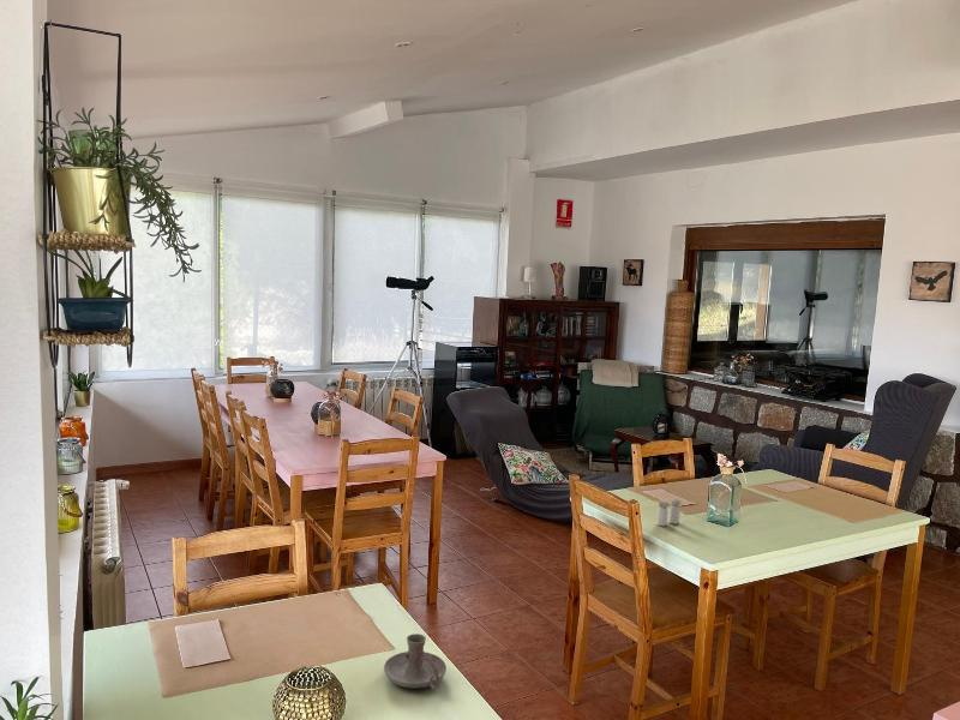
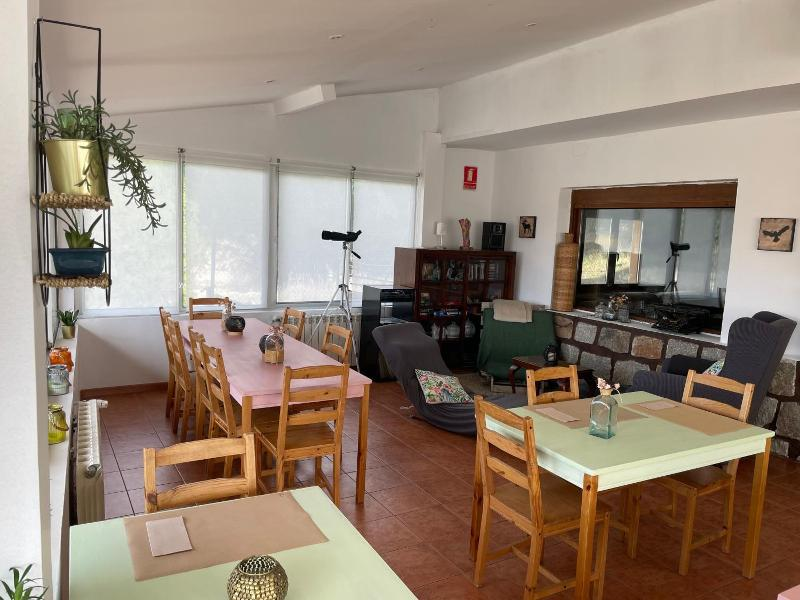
- salt and pepper shaker [655,498,682,527]
- candle holder [383,632,448,691]
